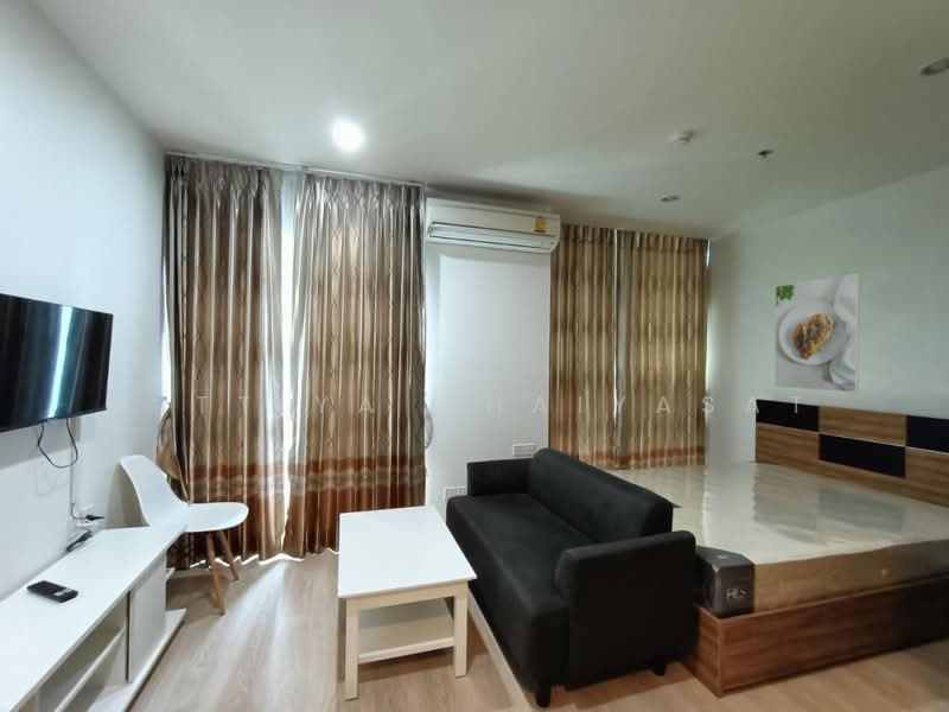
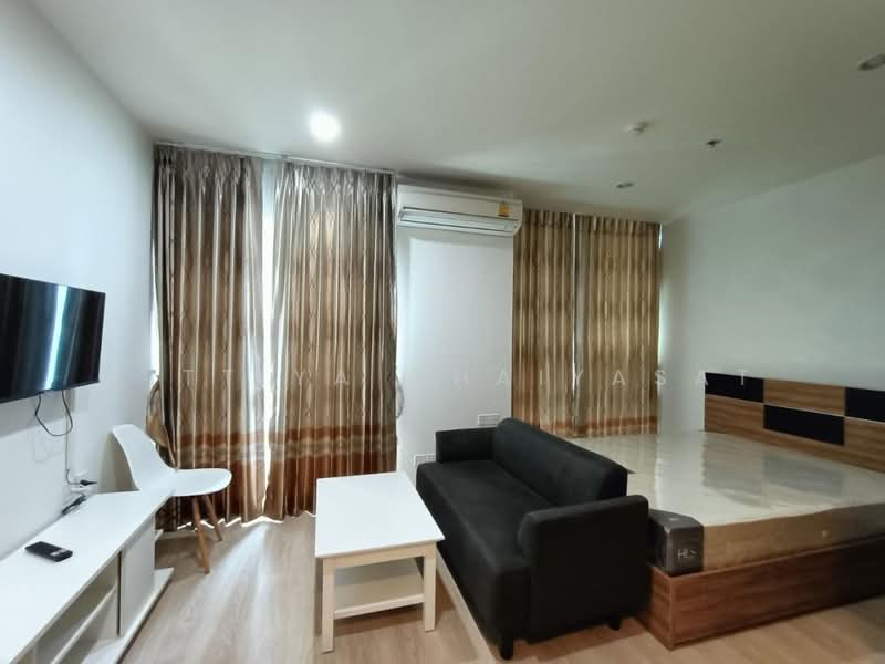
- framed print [773,272,860,394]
